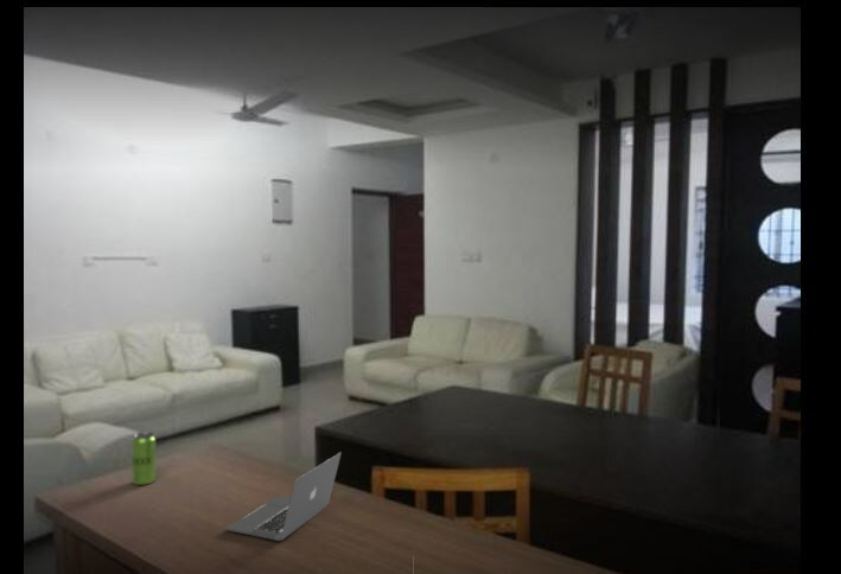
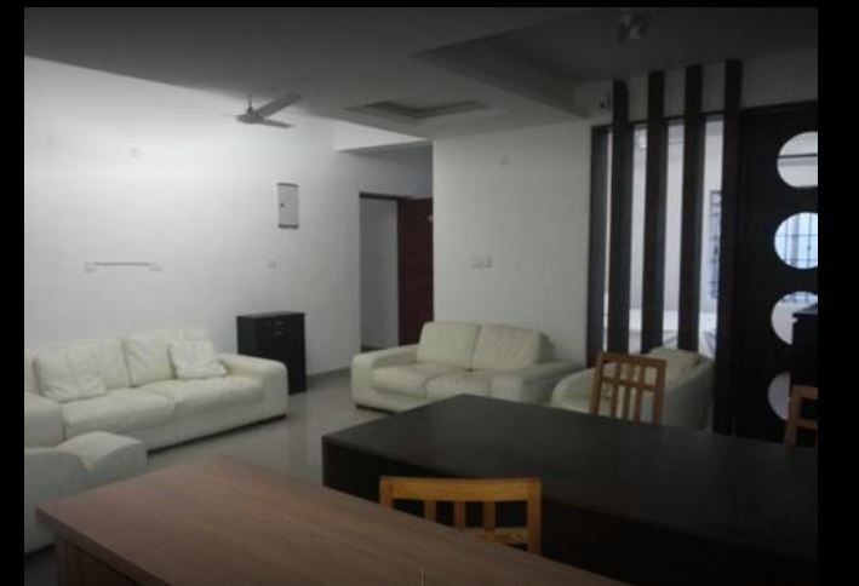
- laptop [224,451,343,542]
- beverage can [130,430,157,486]
